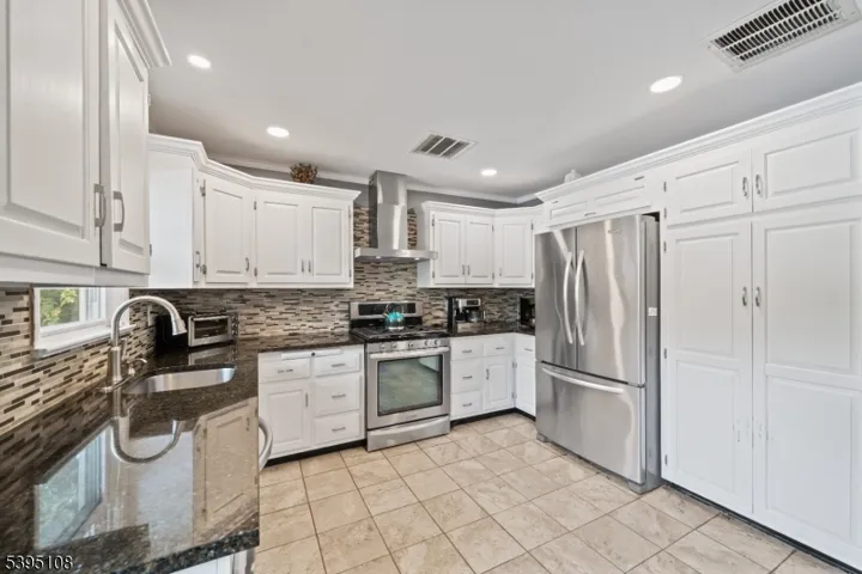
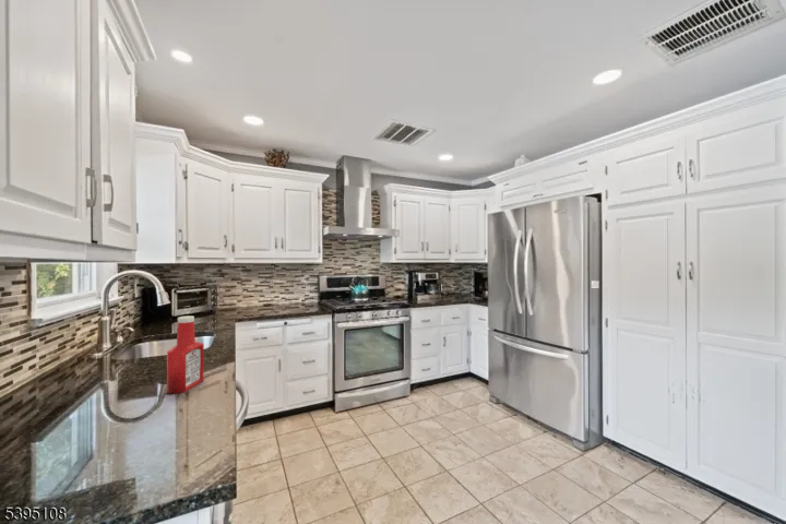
+ soap bottle [166,315,204,394]
